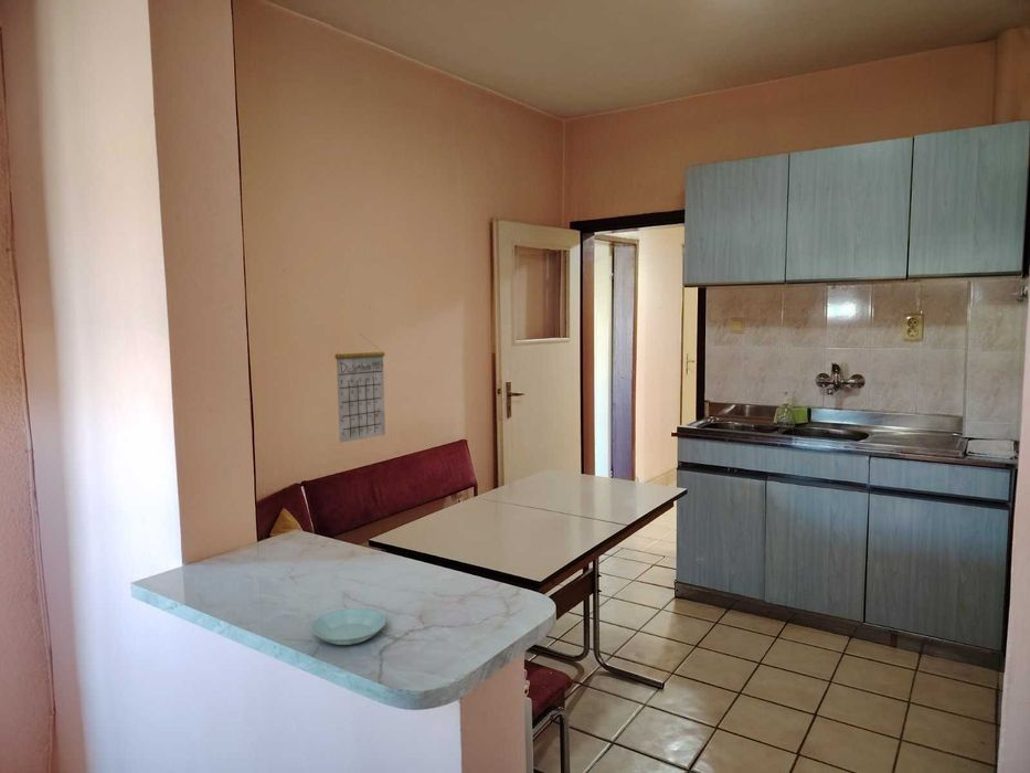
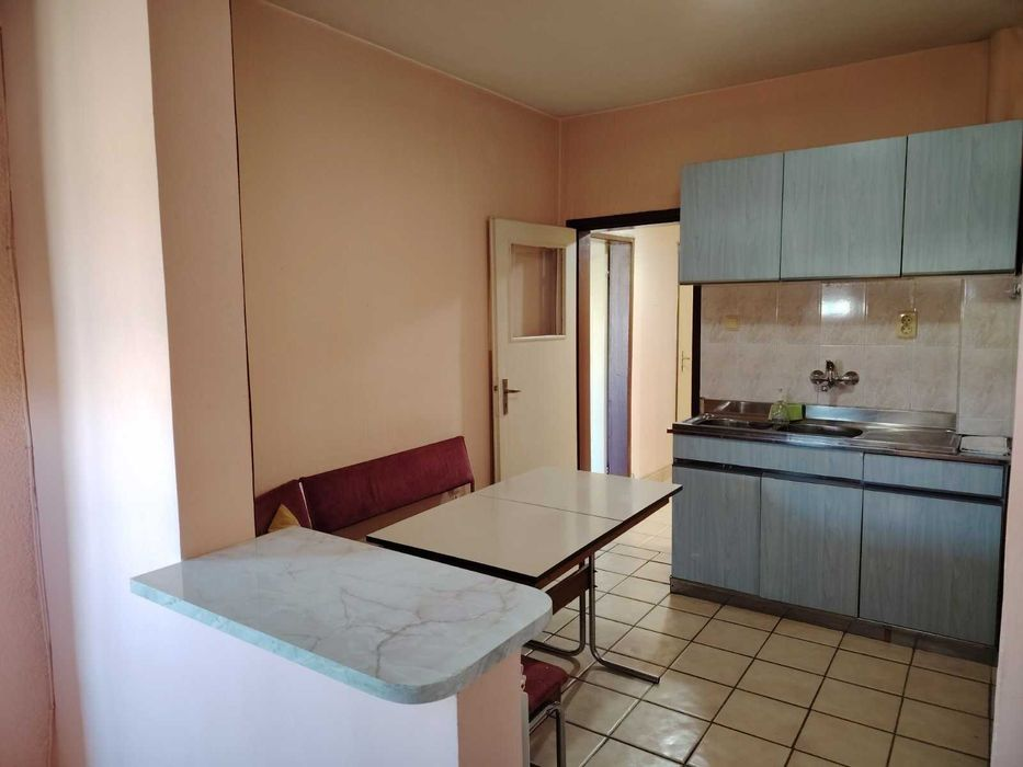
- calendar [333,333,386,444]
- saucer [310,607,387,646]
